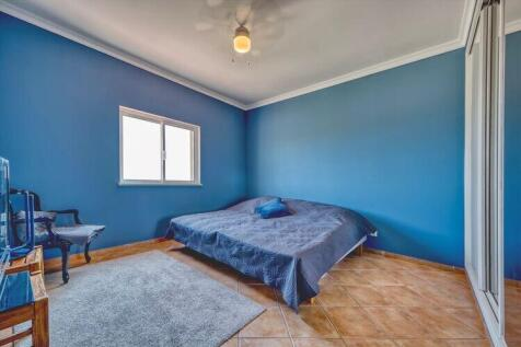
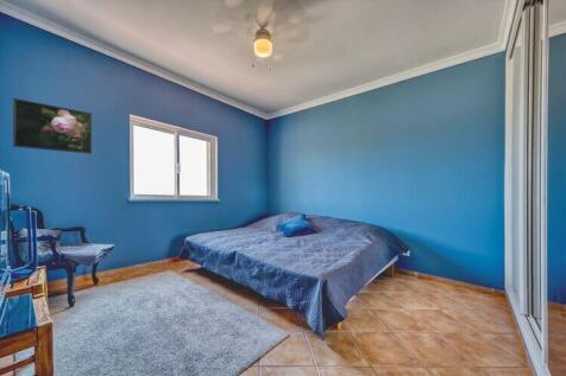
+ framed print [12,97,93,155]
